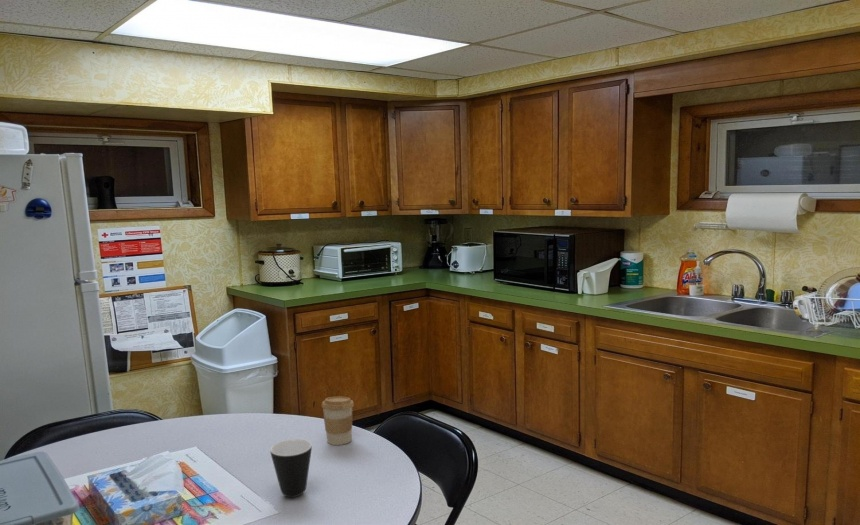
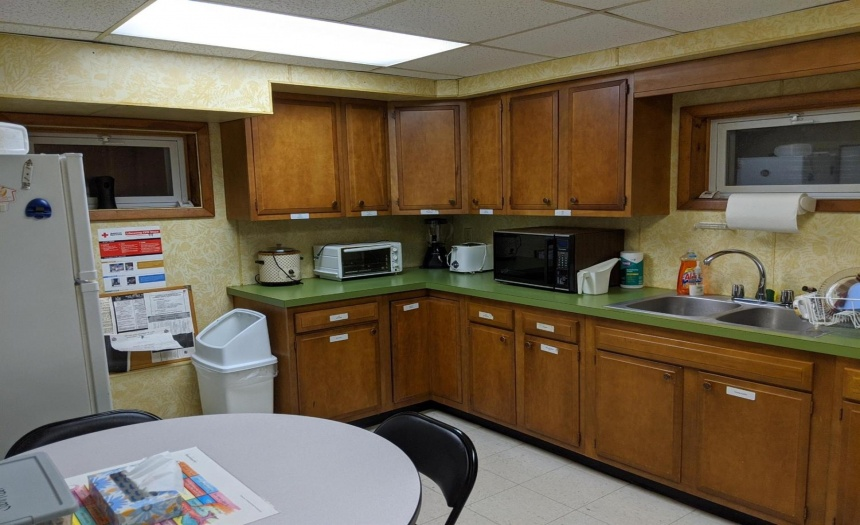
- coffee cup [321,396,355,446]
- mug [269,438,313,498]
